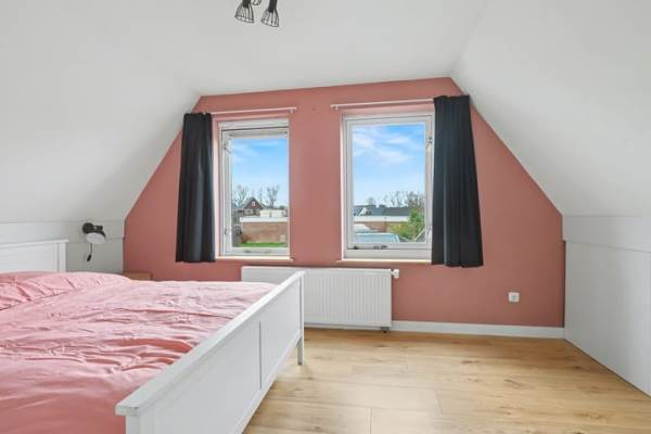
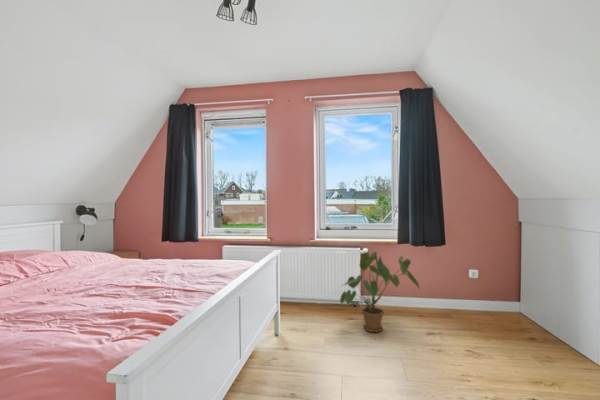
+ house plant [339,251,422,333]
